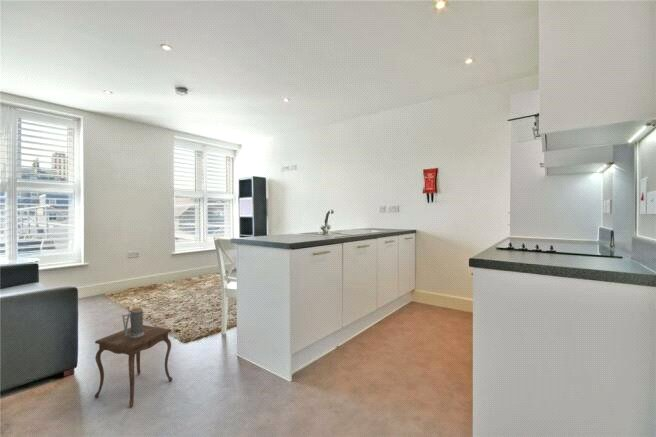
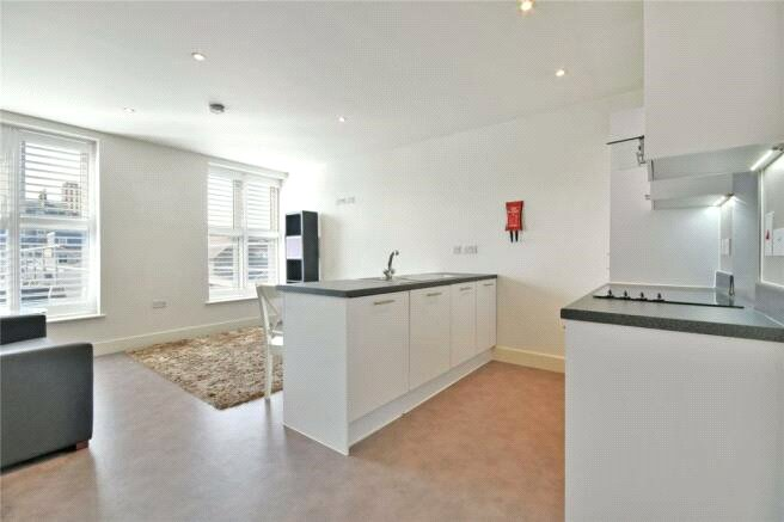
- side table [94,307,173,408]
